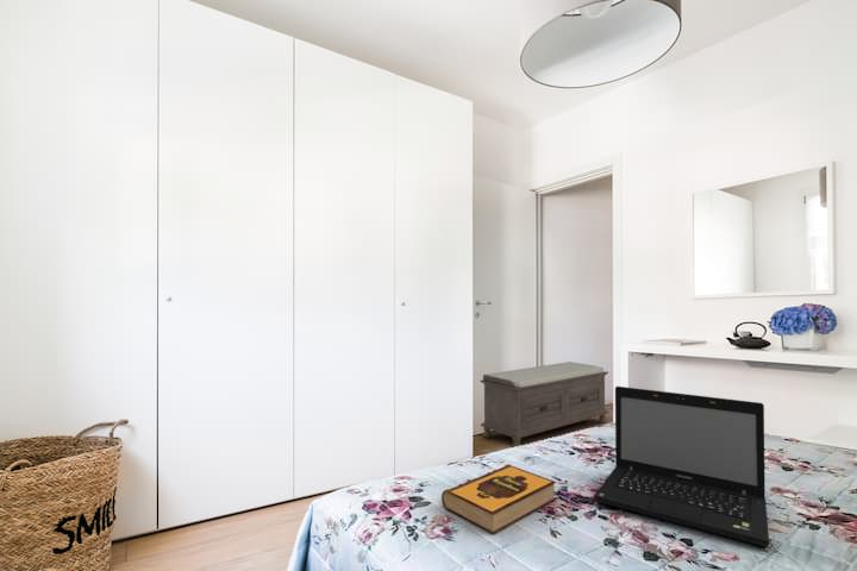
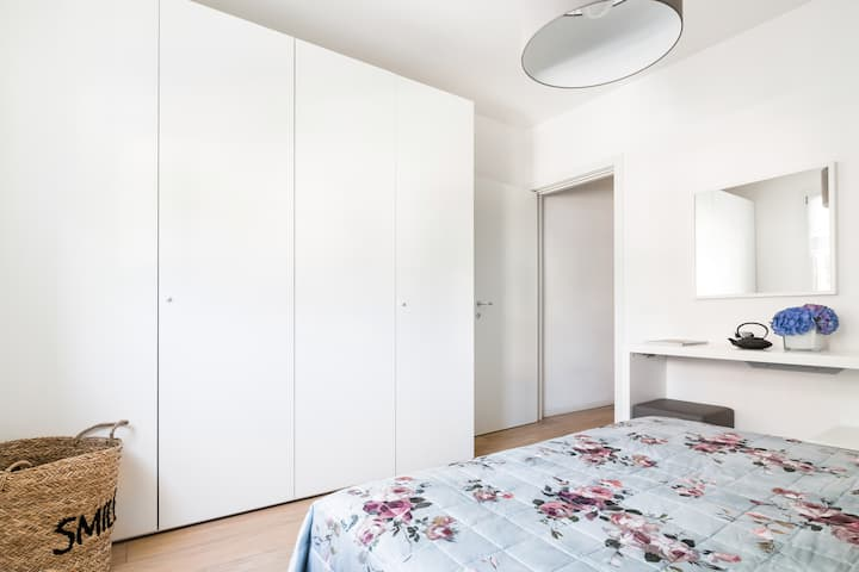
- laptop [593,385,770,548]
- hardback book [440,463,557,535]
- bench [478,360,609,447]
